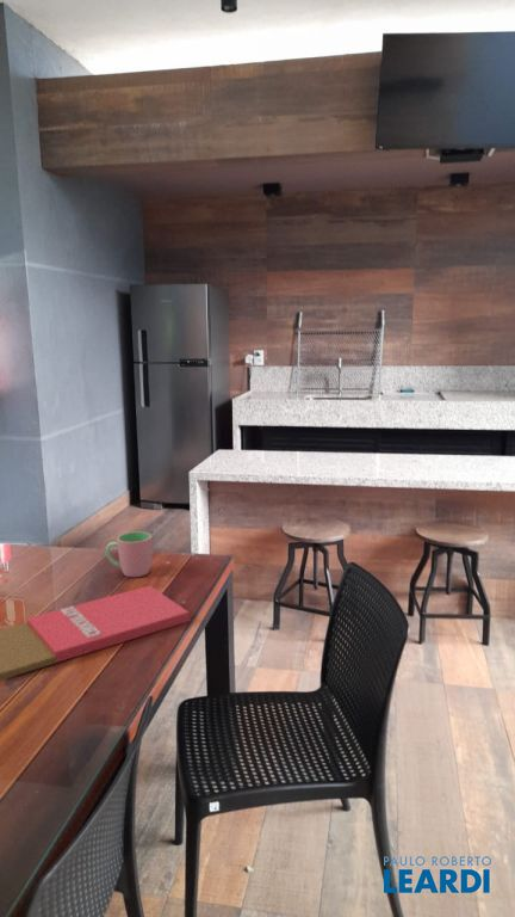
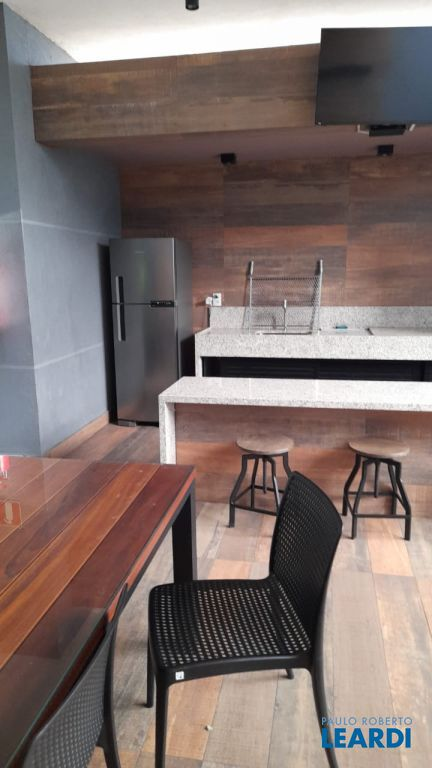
- cup [105,530,153,578]
- cutting board [0,585,191,682]
